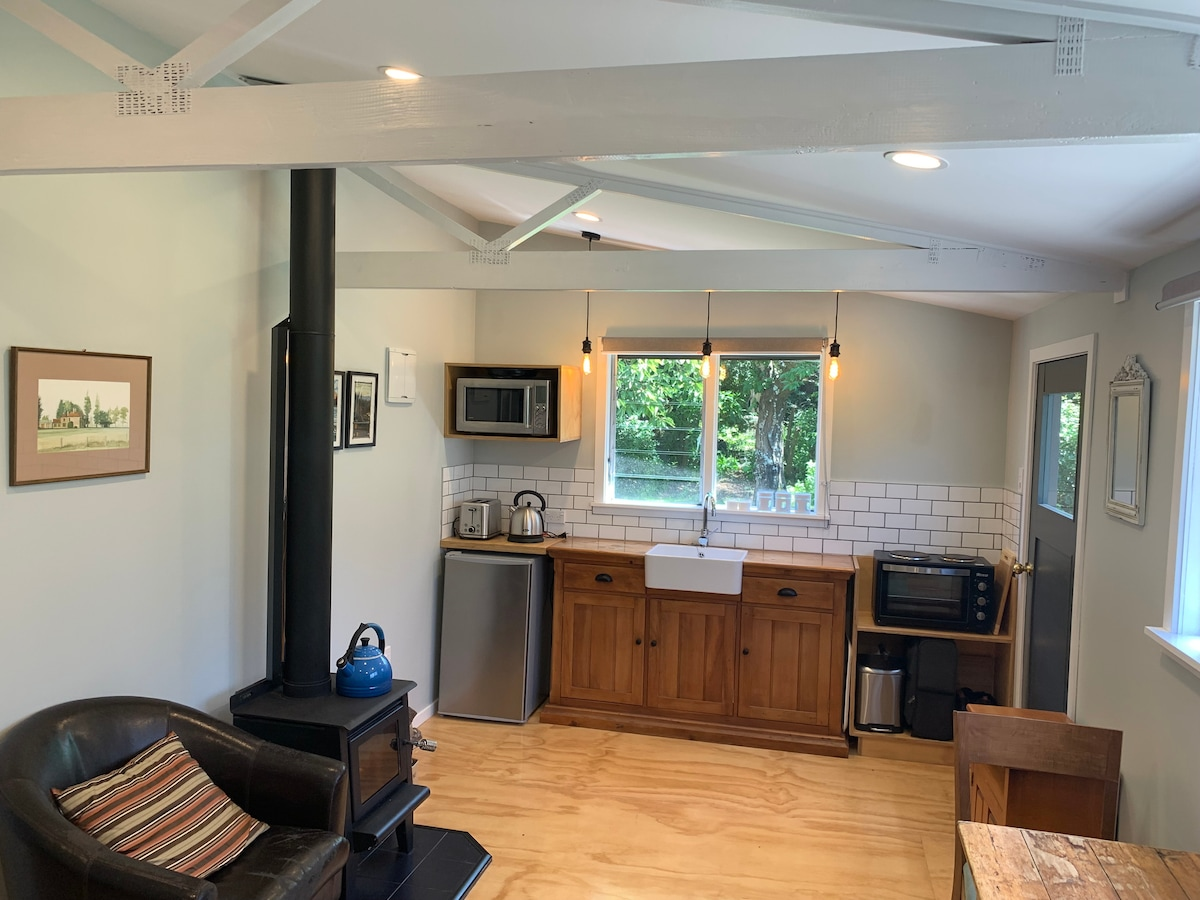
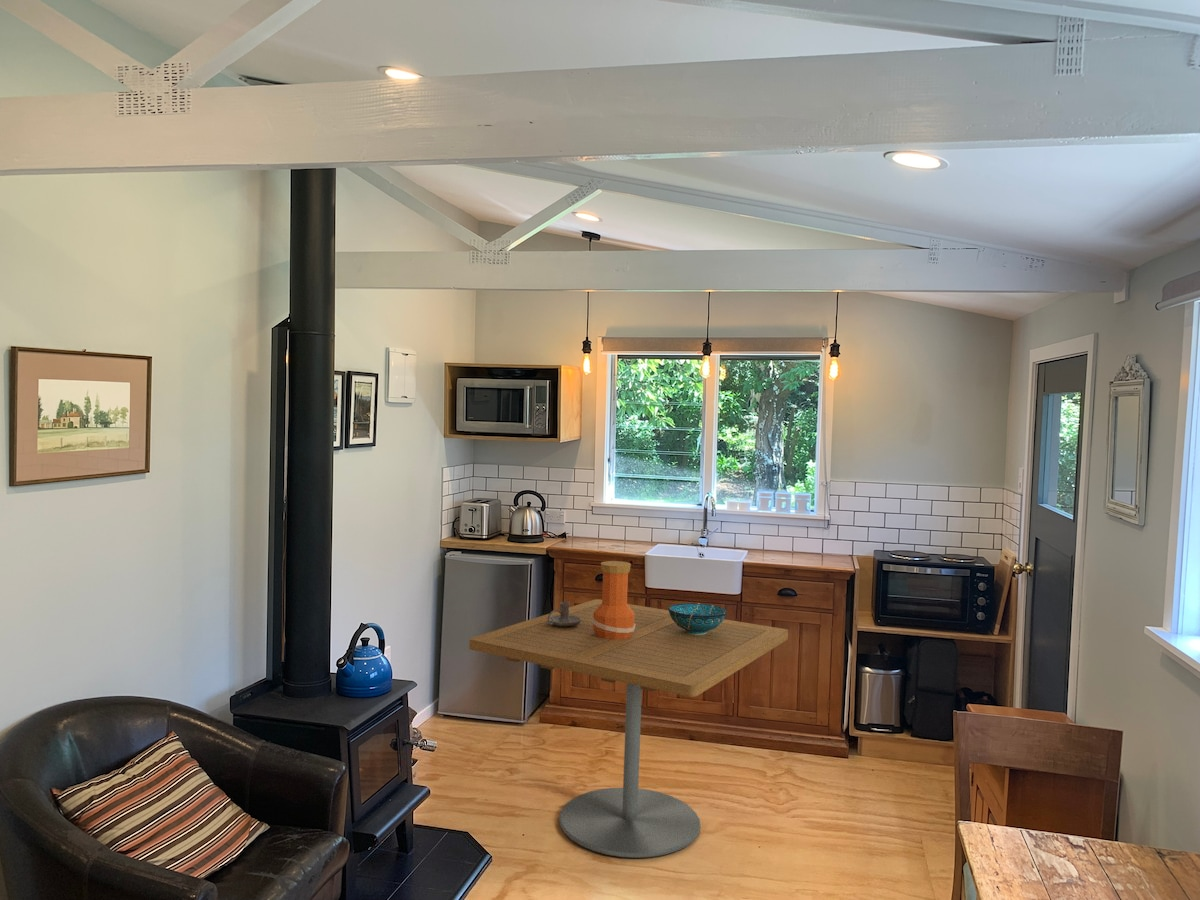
+ vase [592,560,636,639]
+ dining table [468,598,789,859]
+ decorative bowl [667,602,728,635]
+ candle holder [548,601,581,626]
